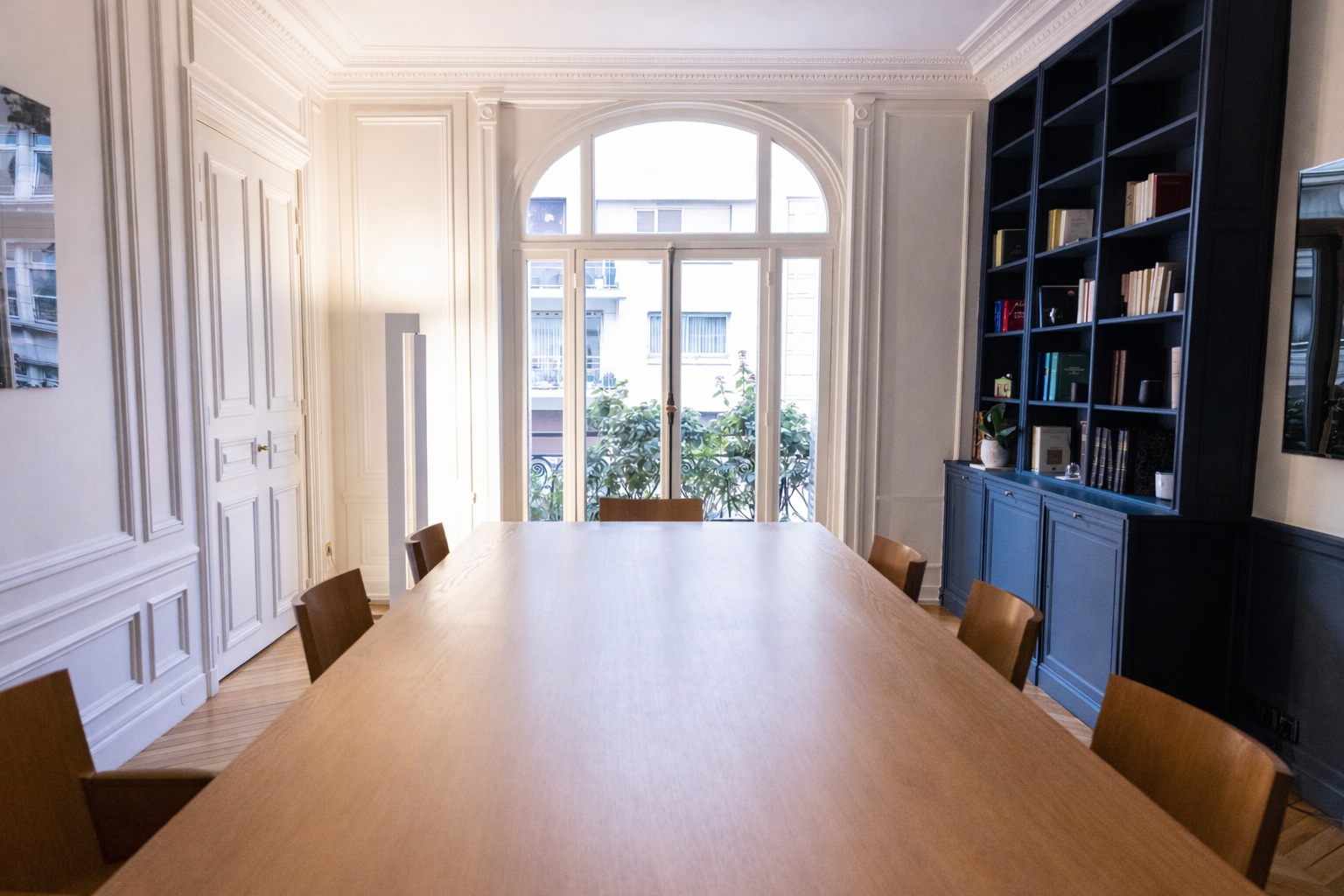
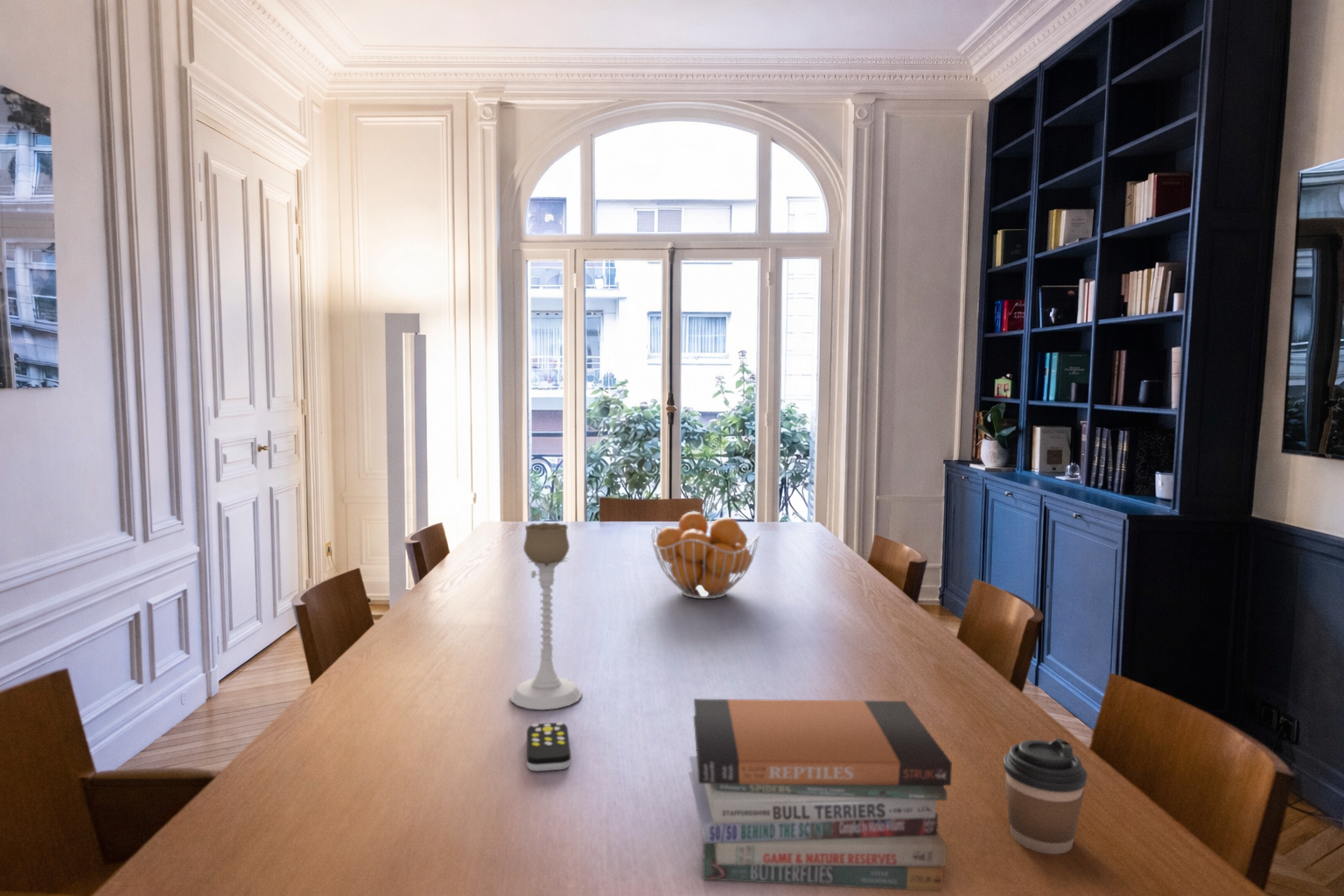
+ candle holder [510,521,583,711]
+ fruit basket [650,510,761,599]
+ book stack [688,698,953,893]
+ remote control [526,721,572,772]
+ coffee cup [1003,738,1089,855]
